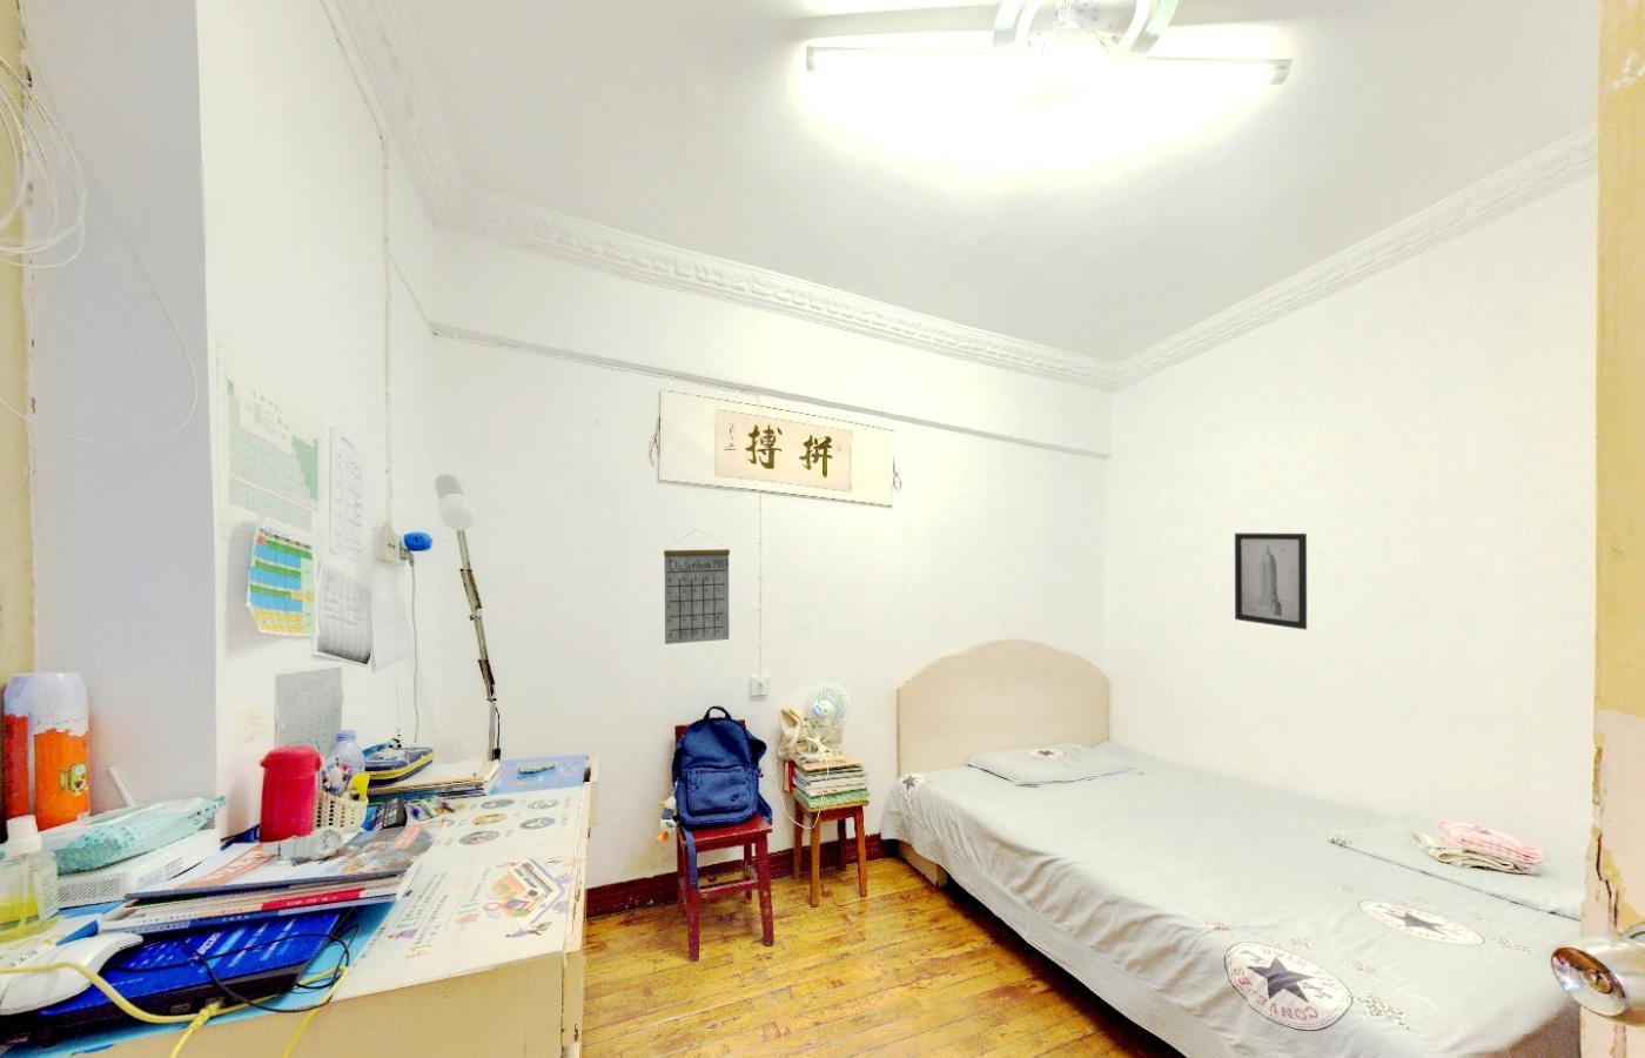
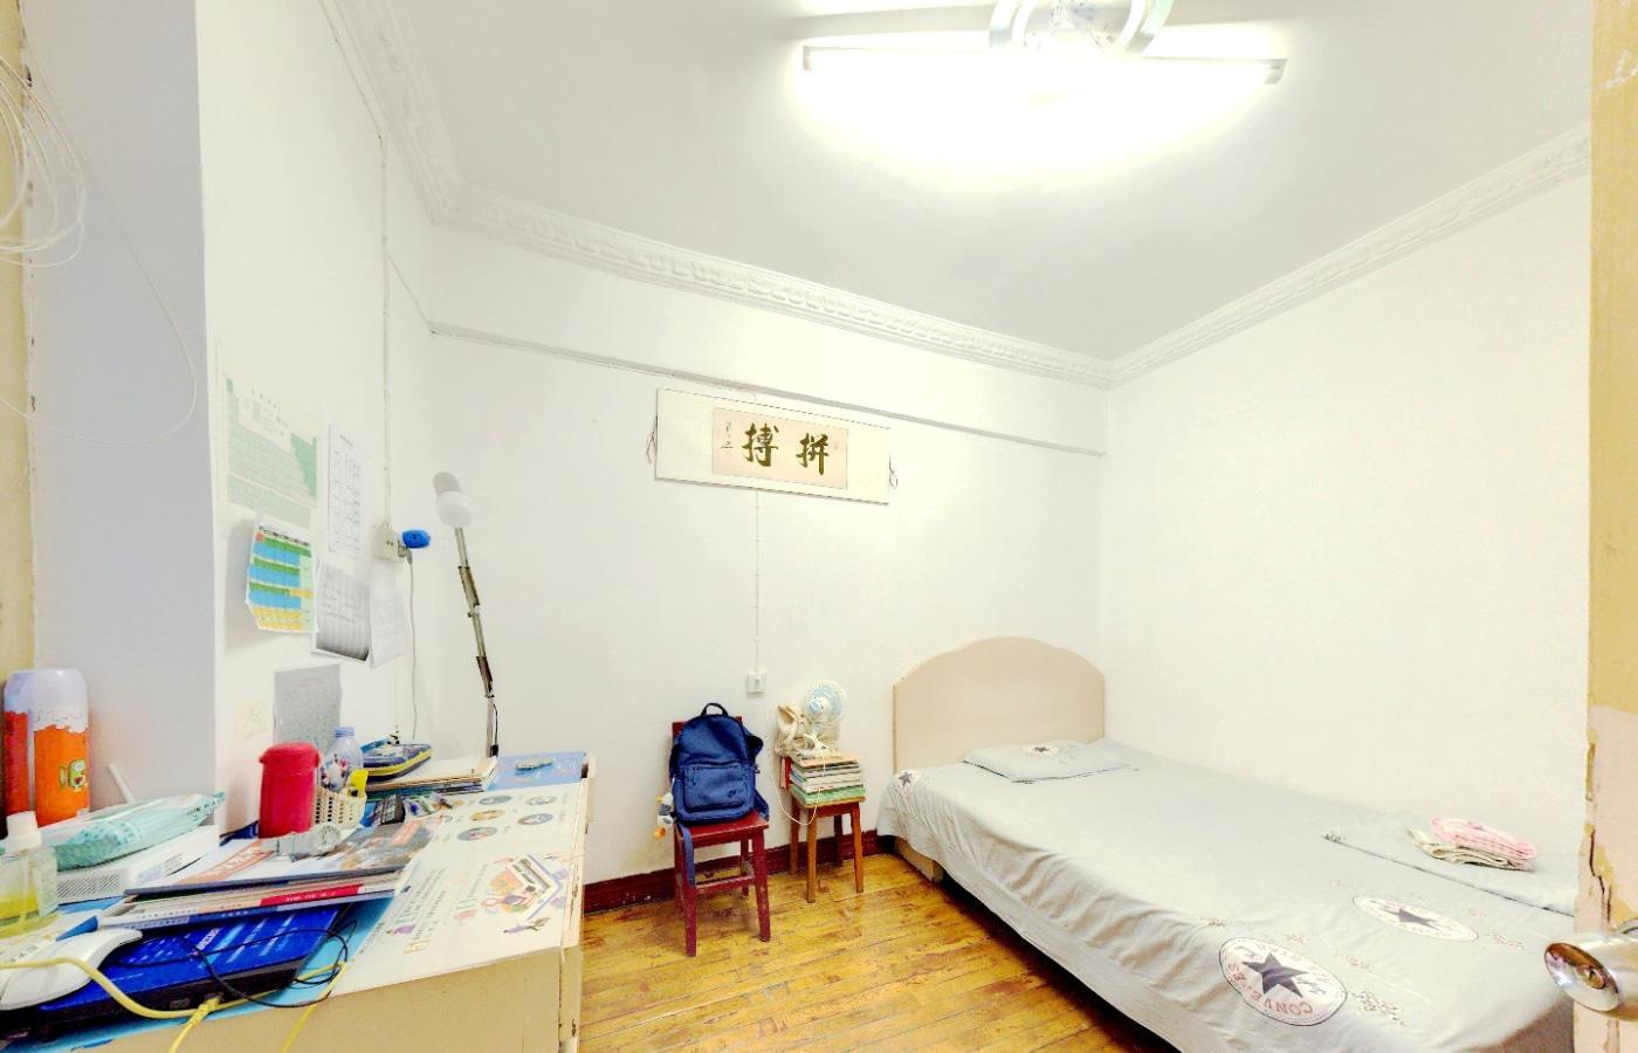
- wall art [1234,533,1308,631]
- calendar [663,528,731,645]
